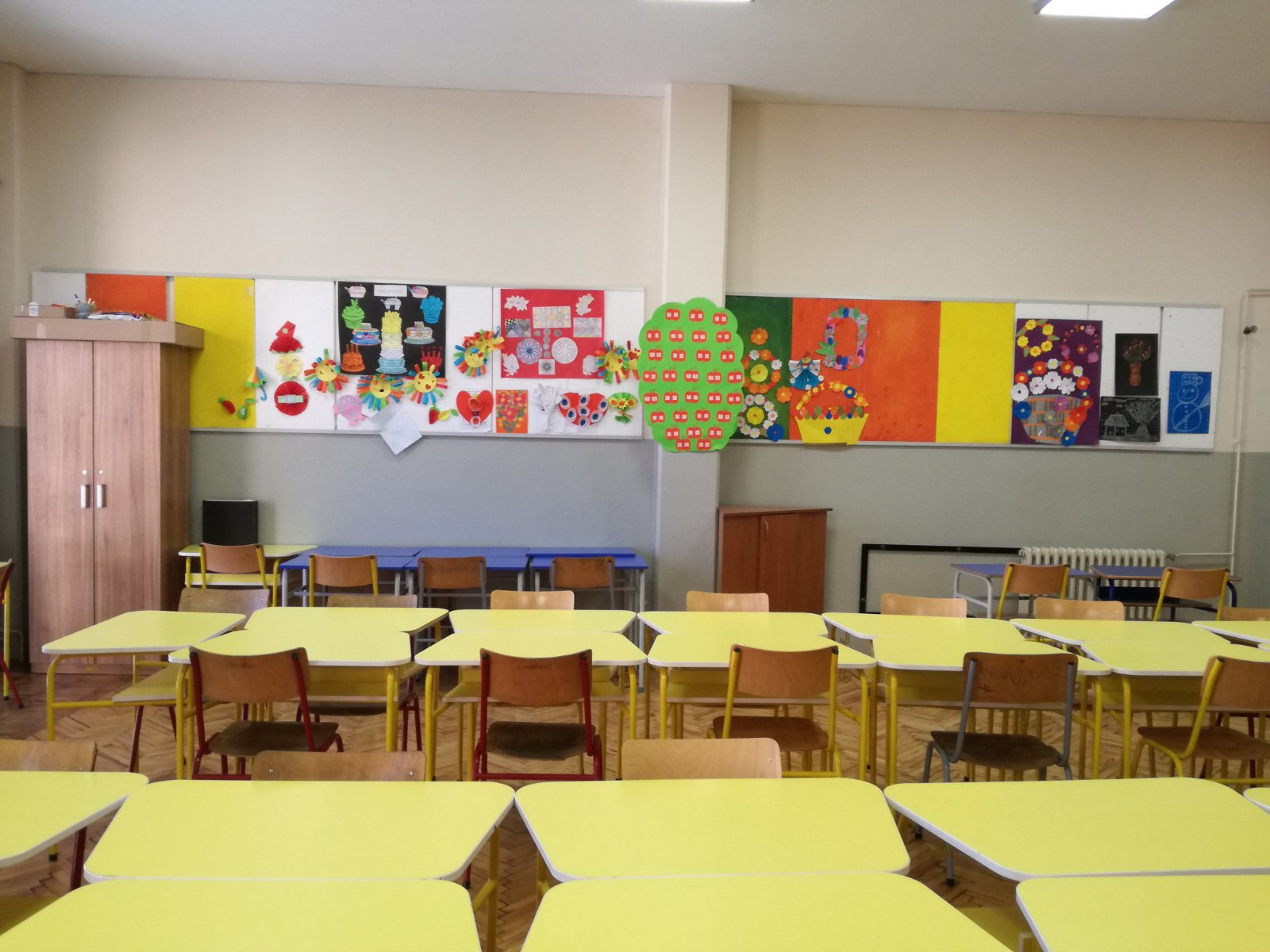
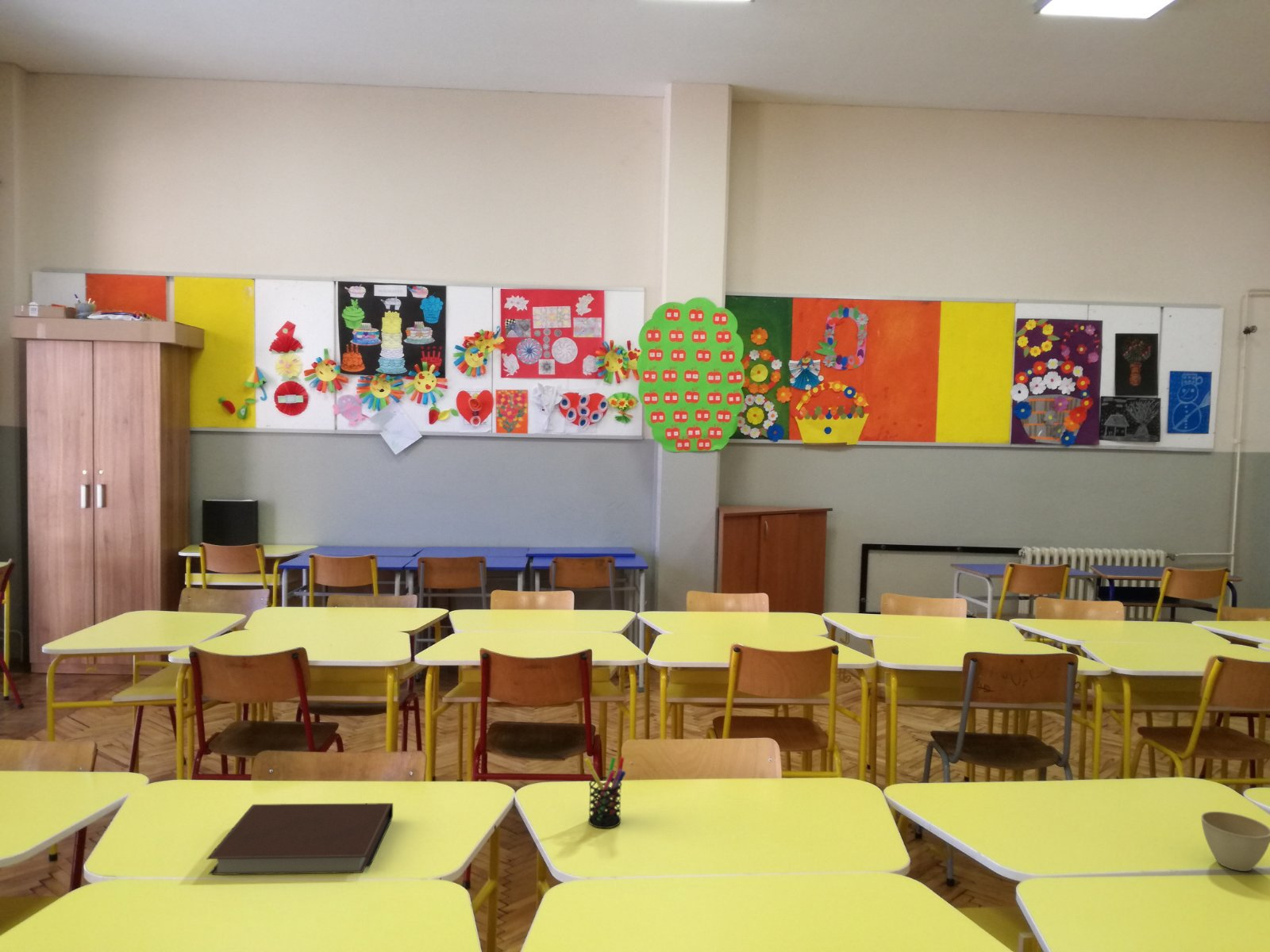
+ flower pot [1200,811,1270,872]
+ notebook [206,802,394,876]
+ pen holder [583,756,626,829]
